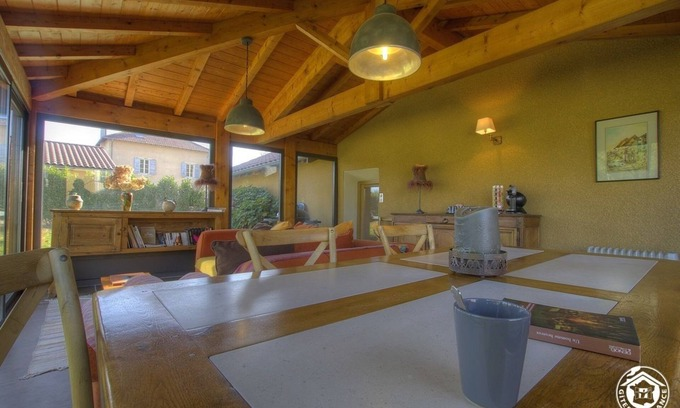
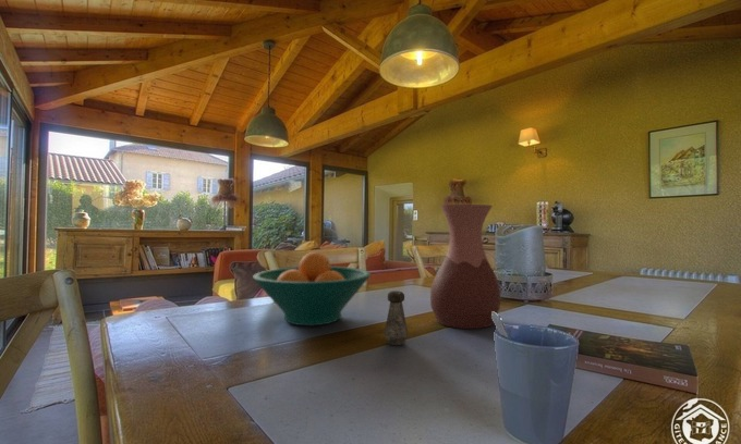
+ fruit bowl [252,251,372,326]
+ vase [429,203,501,330]
+ salt shaker [384,289,409,346]
